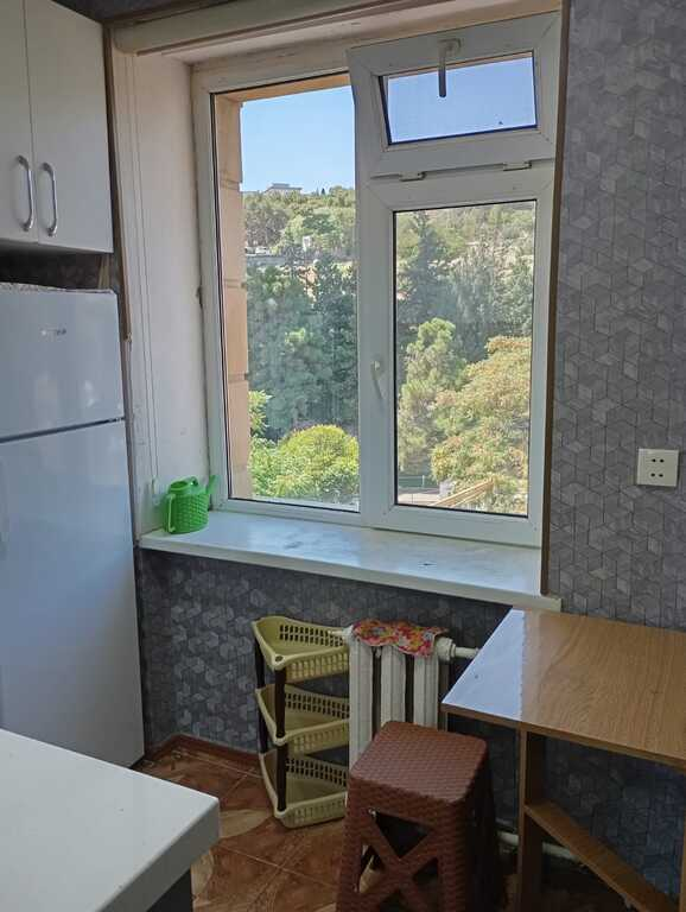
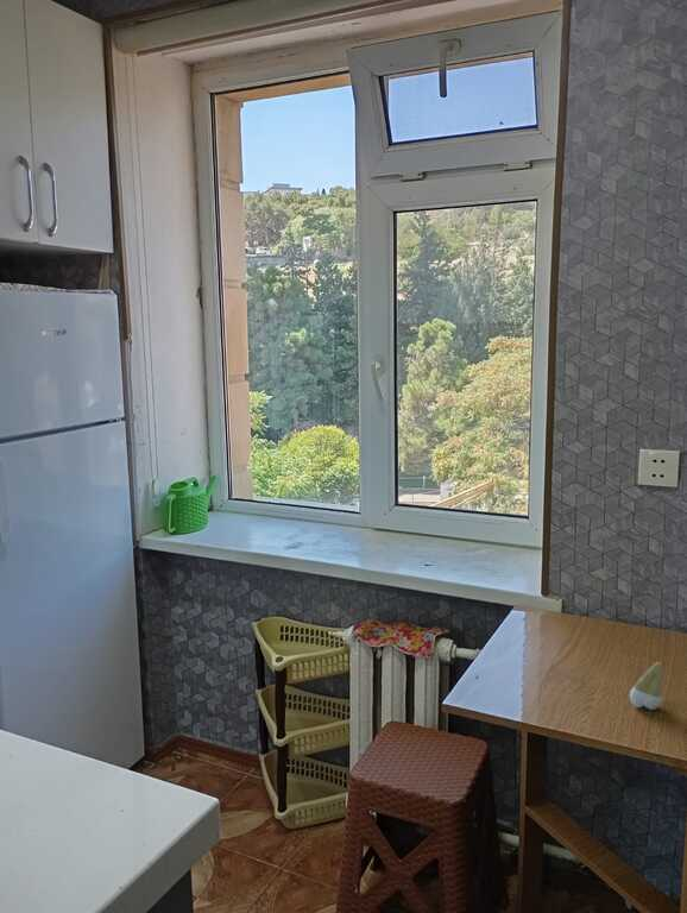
+ tooth [629,661,664,711]
